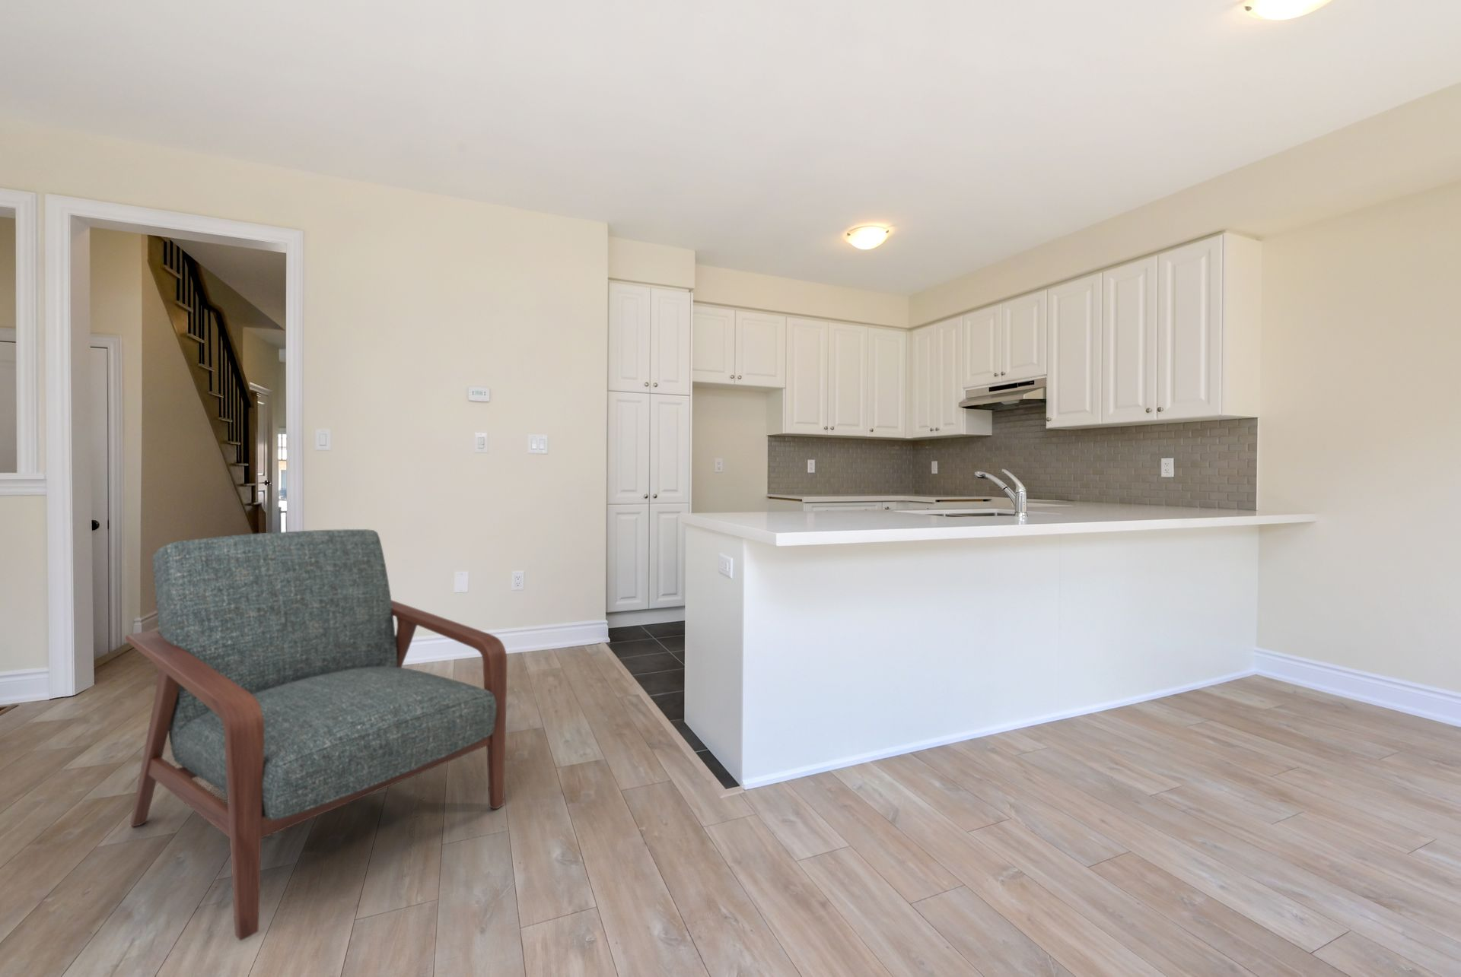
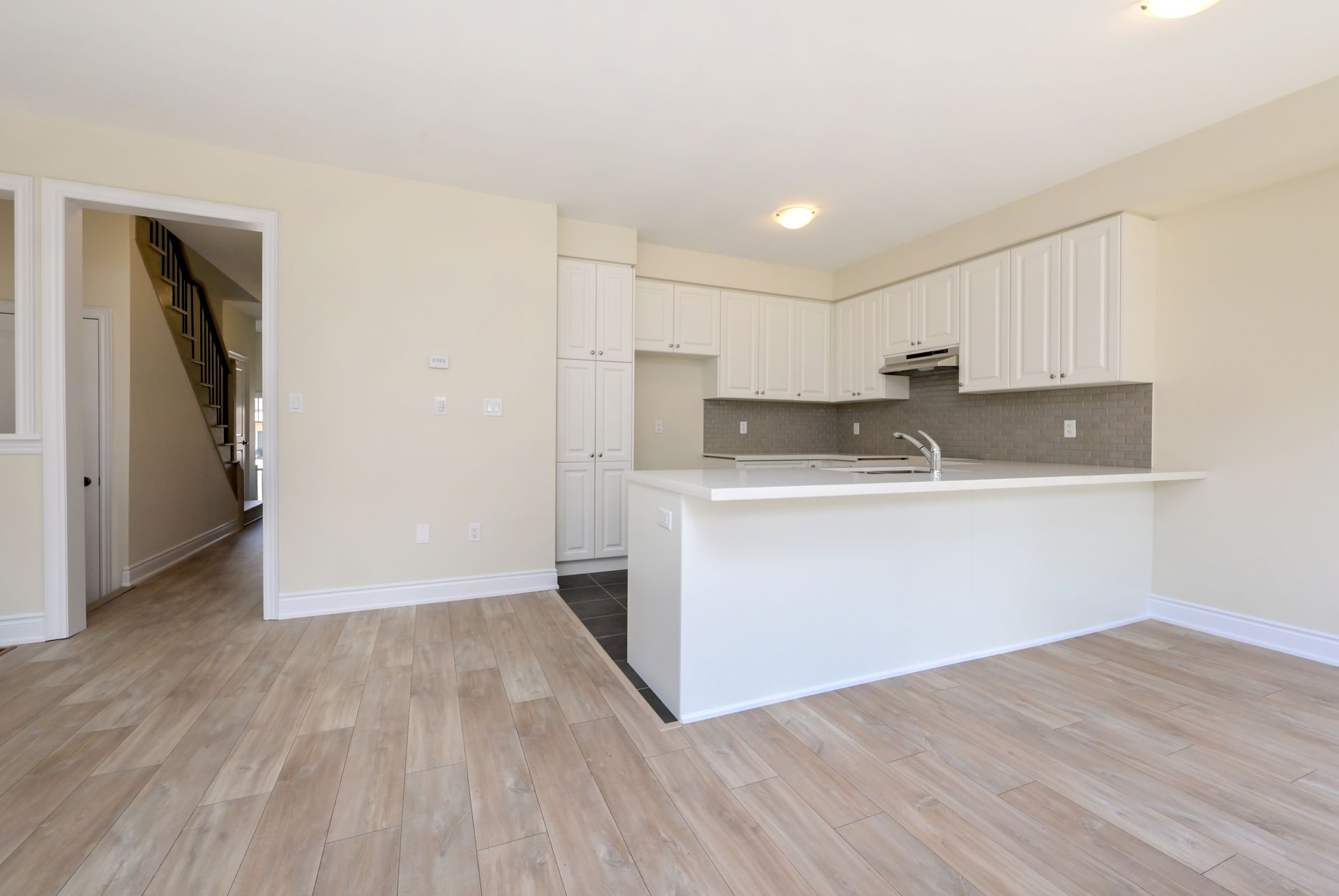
- chair [124,529,507,941]
